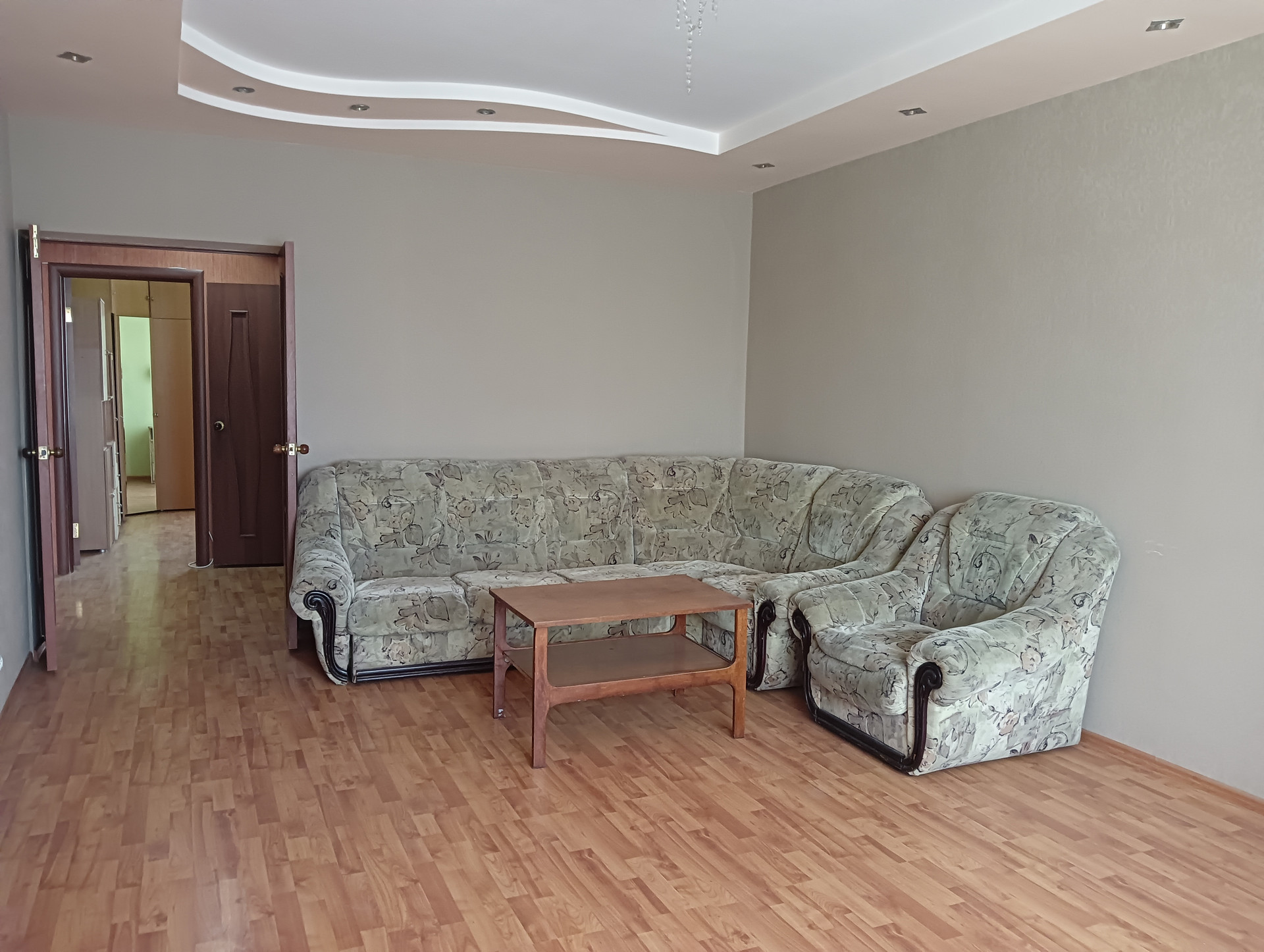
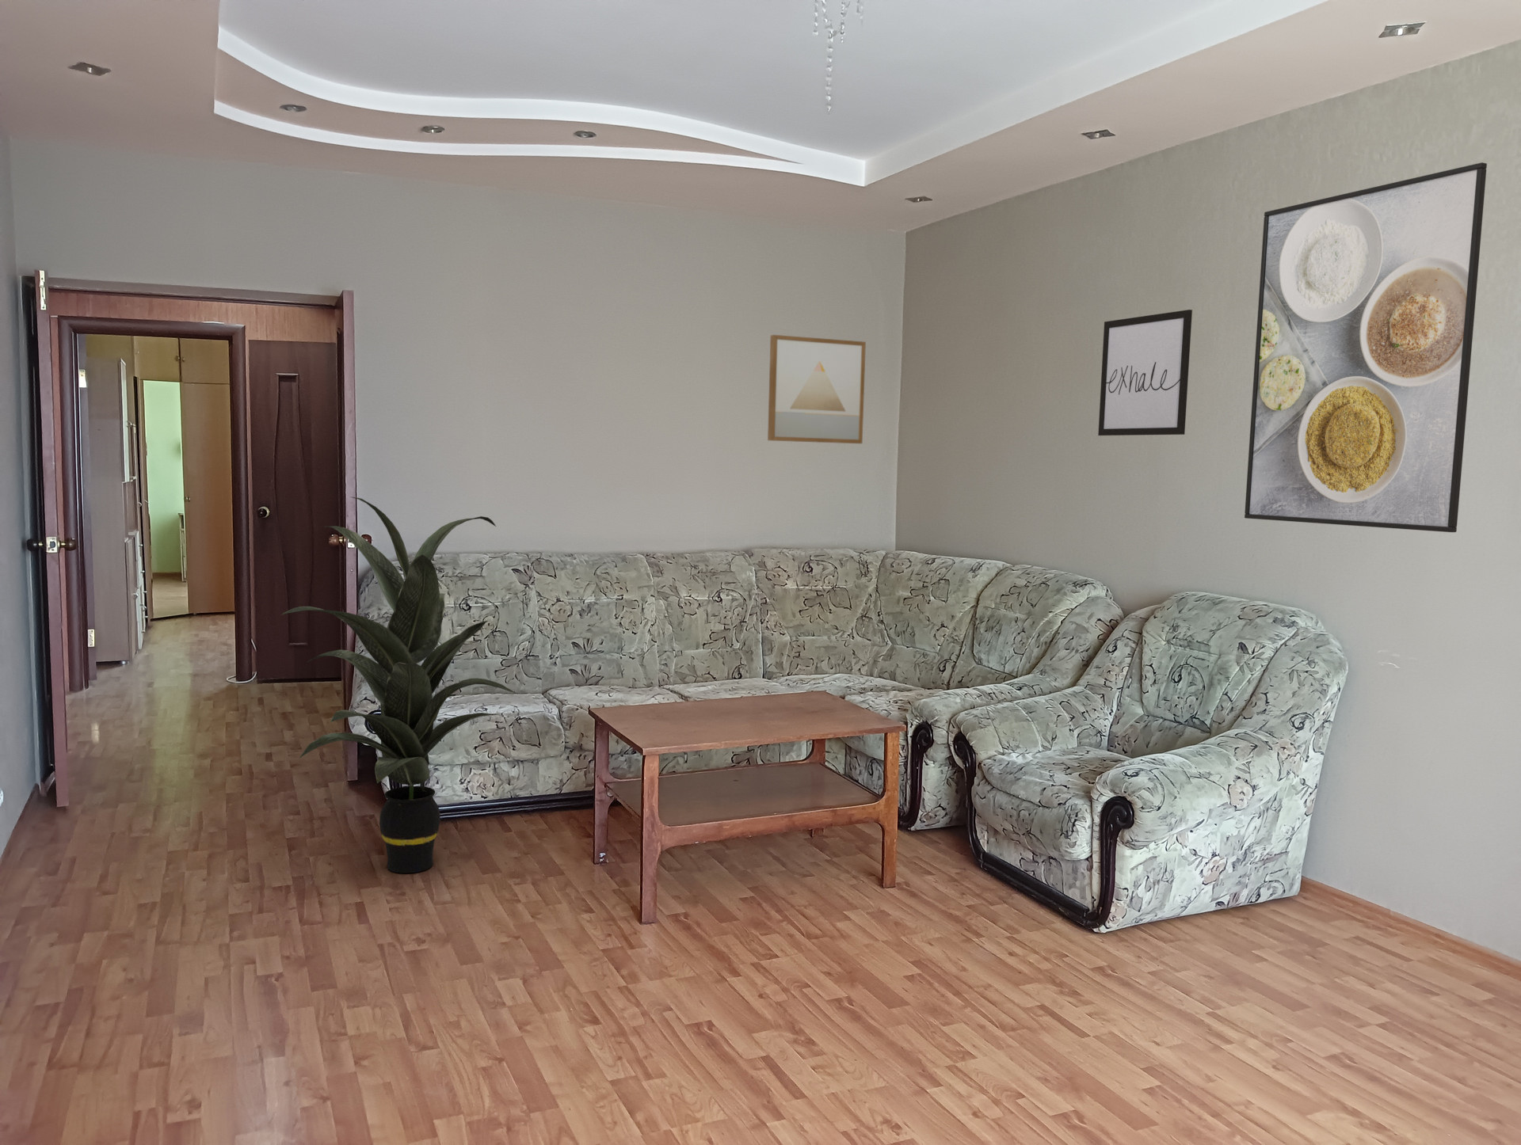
+ indoor plant [282,497,519,874]
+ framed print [1244,161,1487,533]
+ wall art [767,334,866,444]
+ wall art [1097,309,1192,437]
